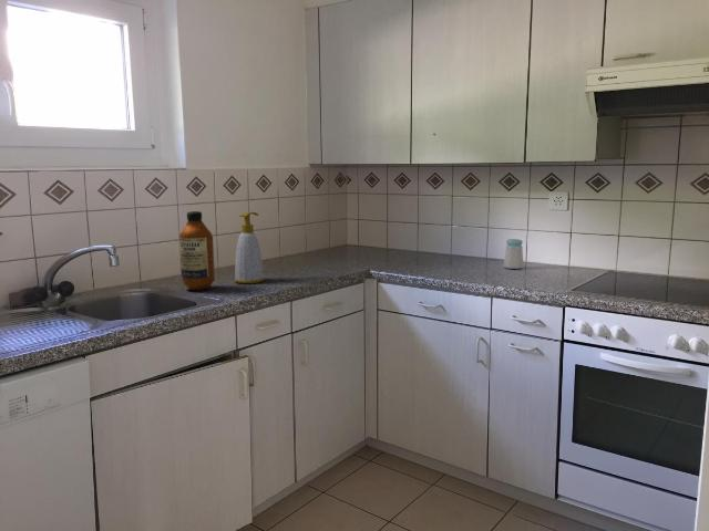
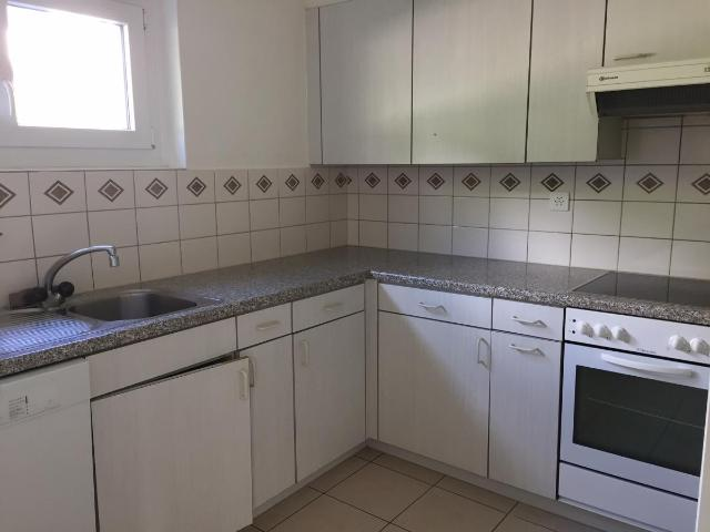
- salt shaker [503,238,524,270]
- bottle [178,210,216,291]
- soap bottle [234,211,265,284]
